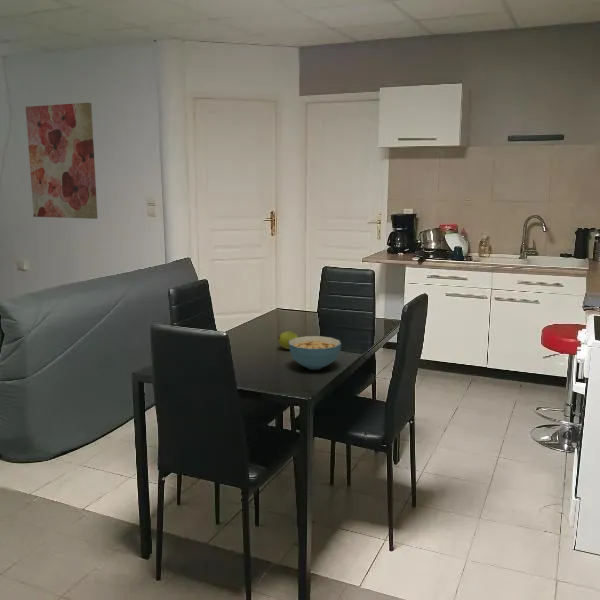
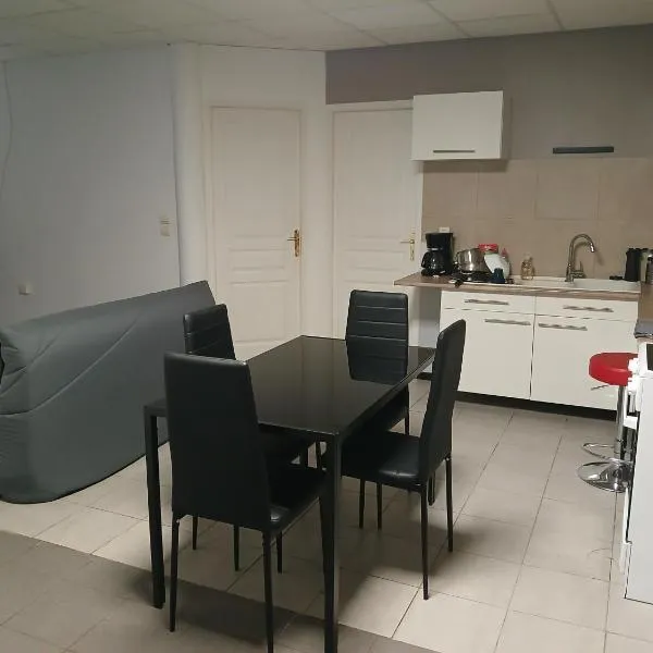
- wall art [25,102,99,220]
- fruit [277,330,299,350]
- cereal bowl [289,335,342,371]
